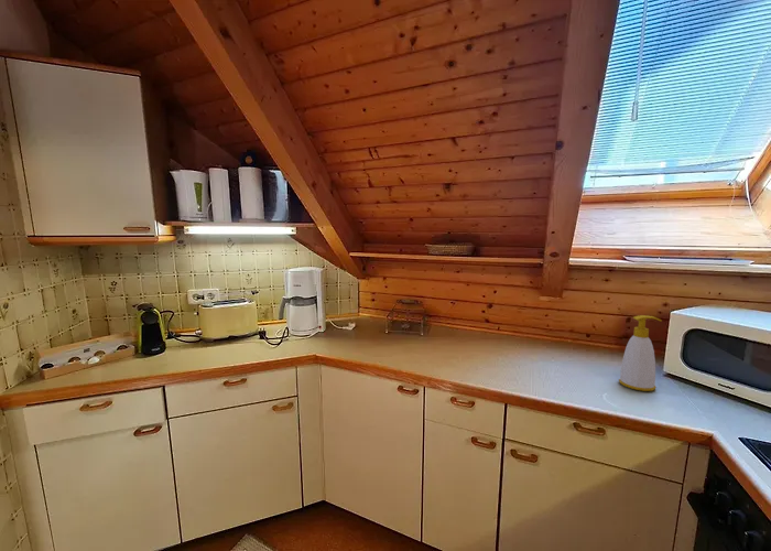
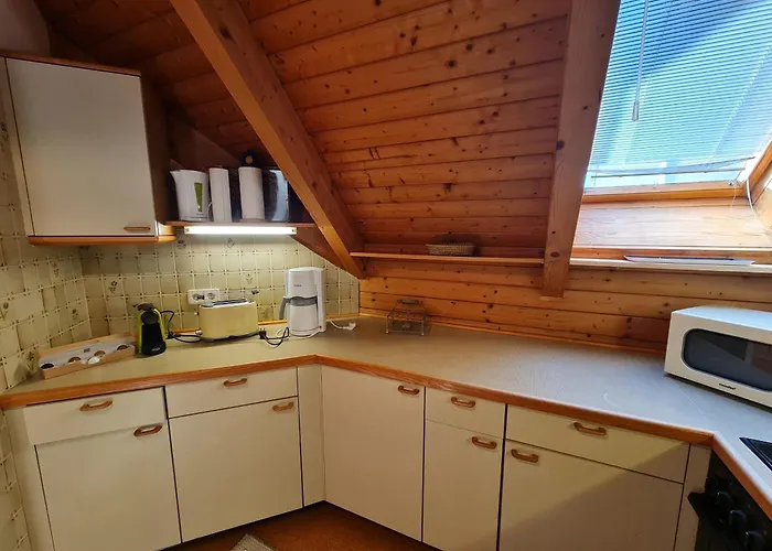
- soap bottle [618,314,663,392]
